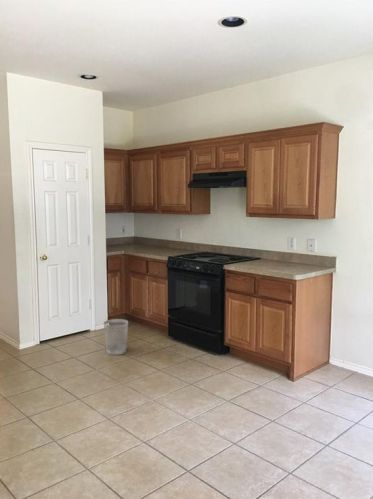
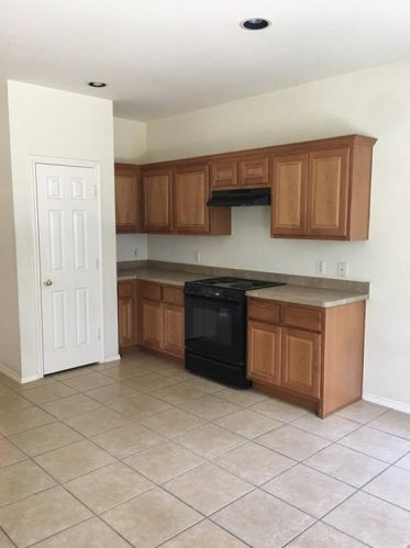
- wastebasket [103,318,129,356]
